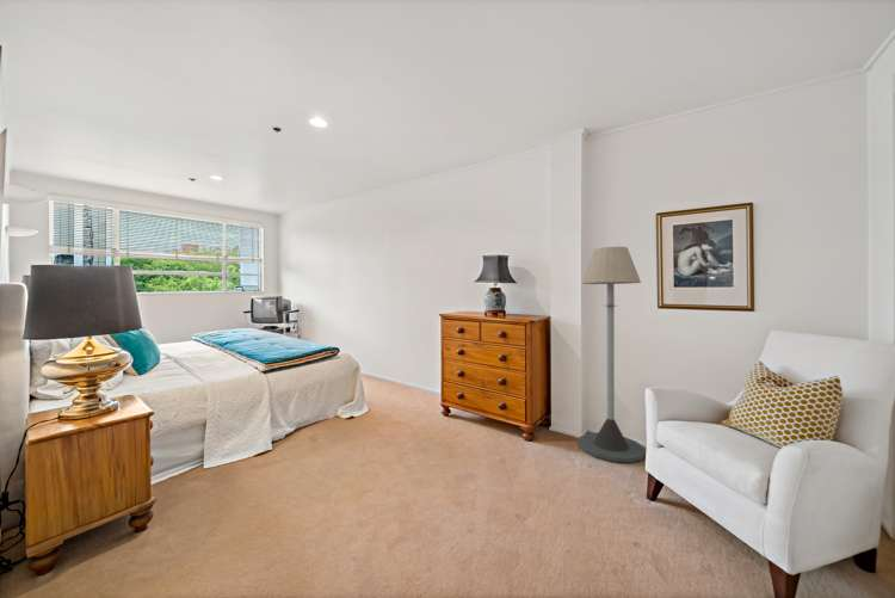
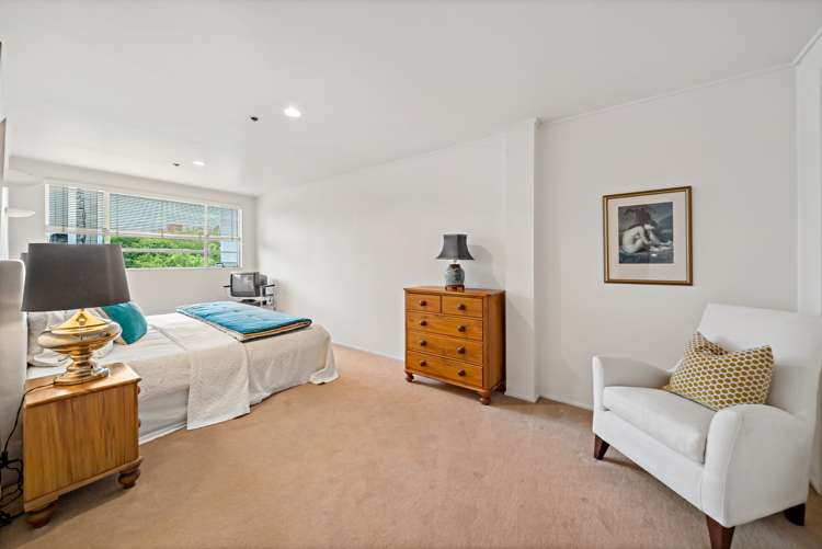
- floor lamp [578,246,647,463]
